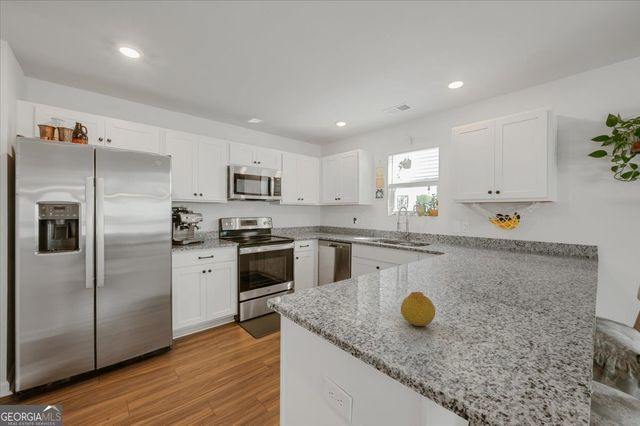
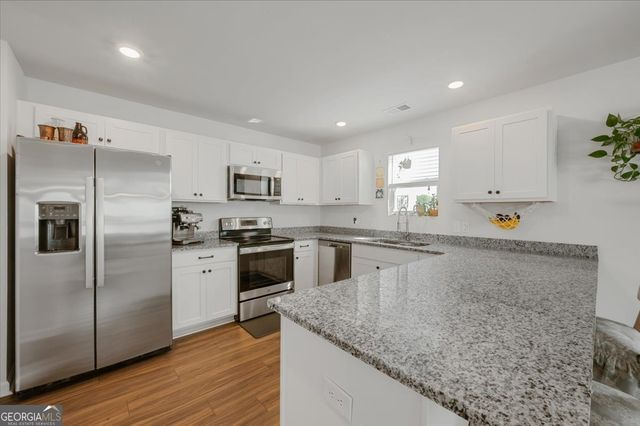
- fruit [400,291,436,327]
